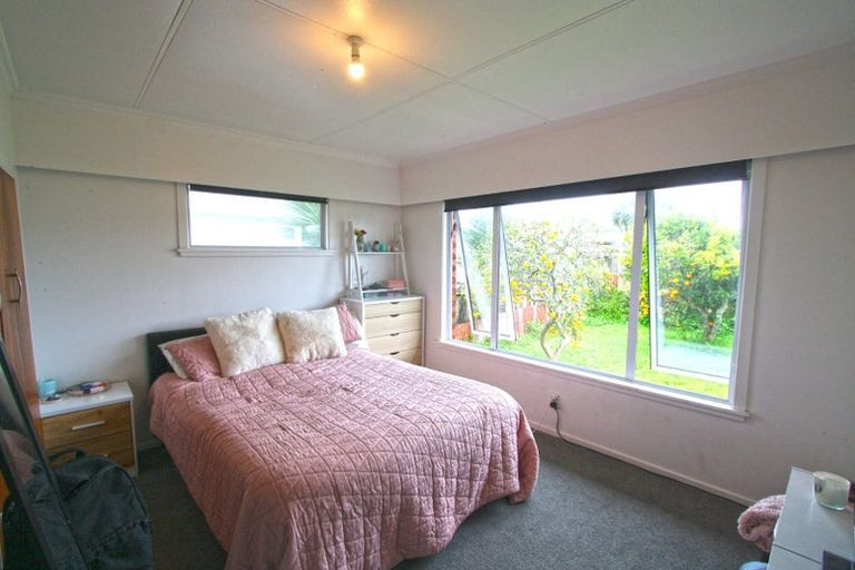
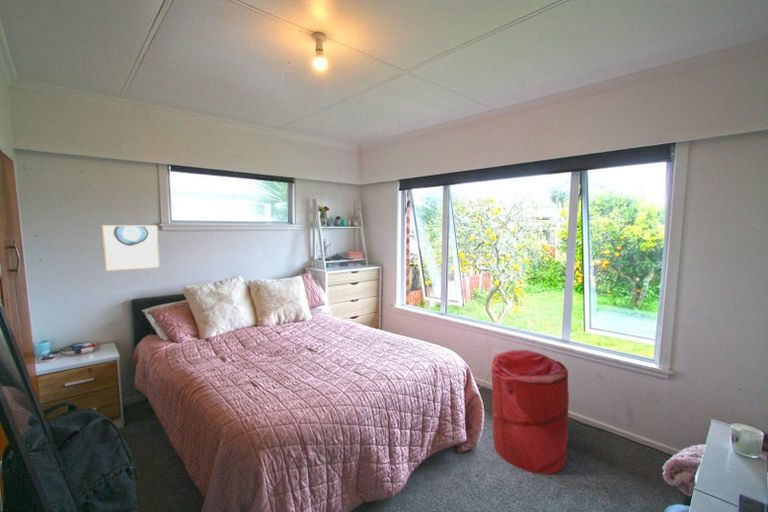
+ wall art [101,224,161,272]
+ laundry hamper [490,349,570,475]
